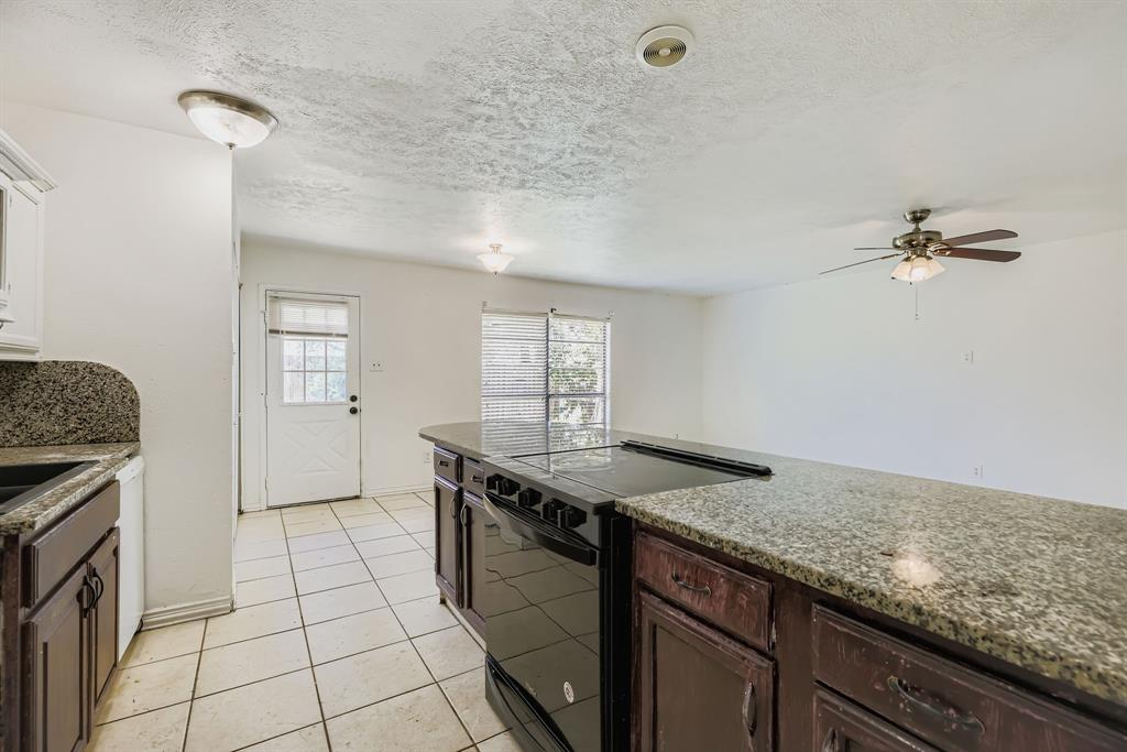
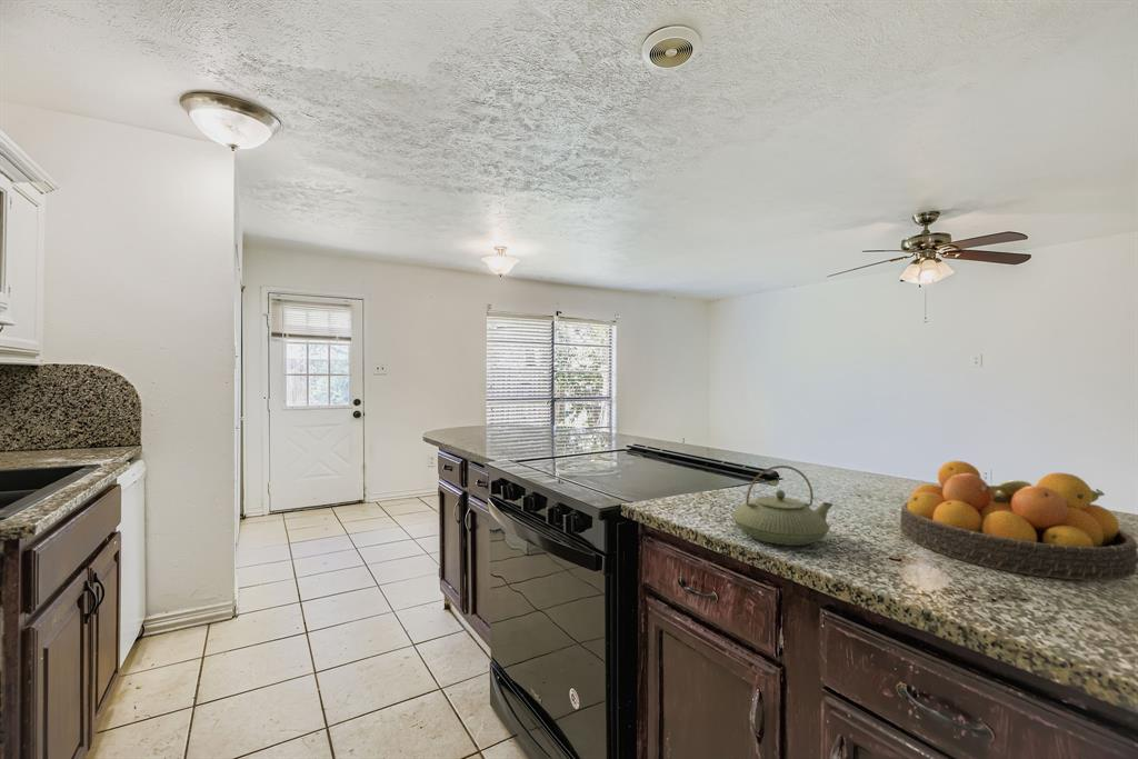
+ fruit bowl [899,460,1138,582]
+ teapot [731,465,835,547]
